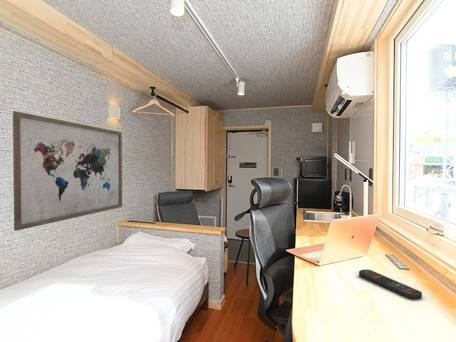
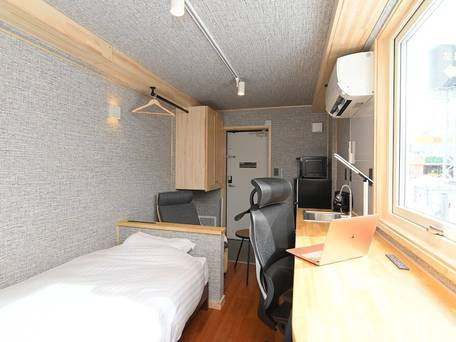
- wall art [12,110,123,232]
- remote control [358,268,423,301]
